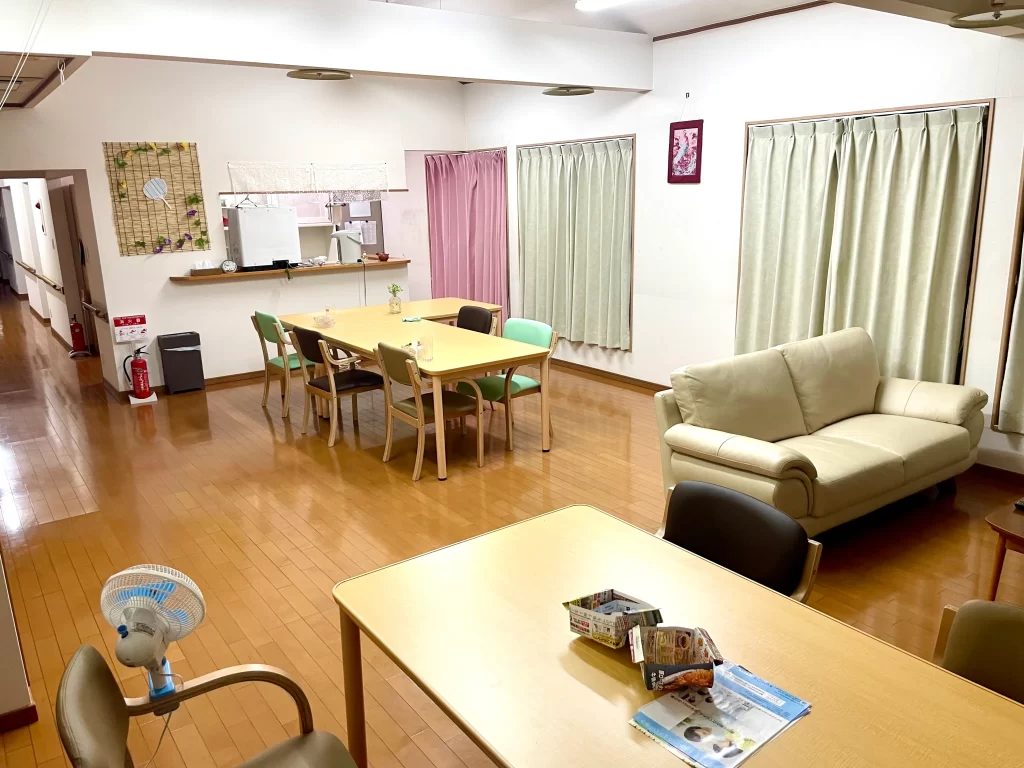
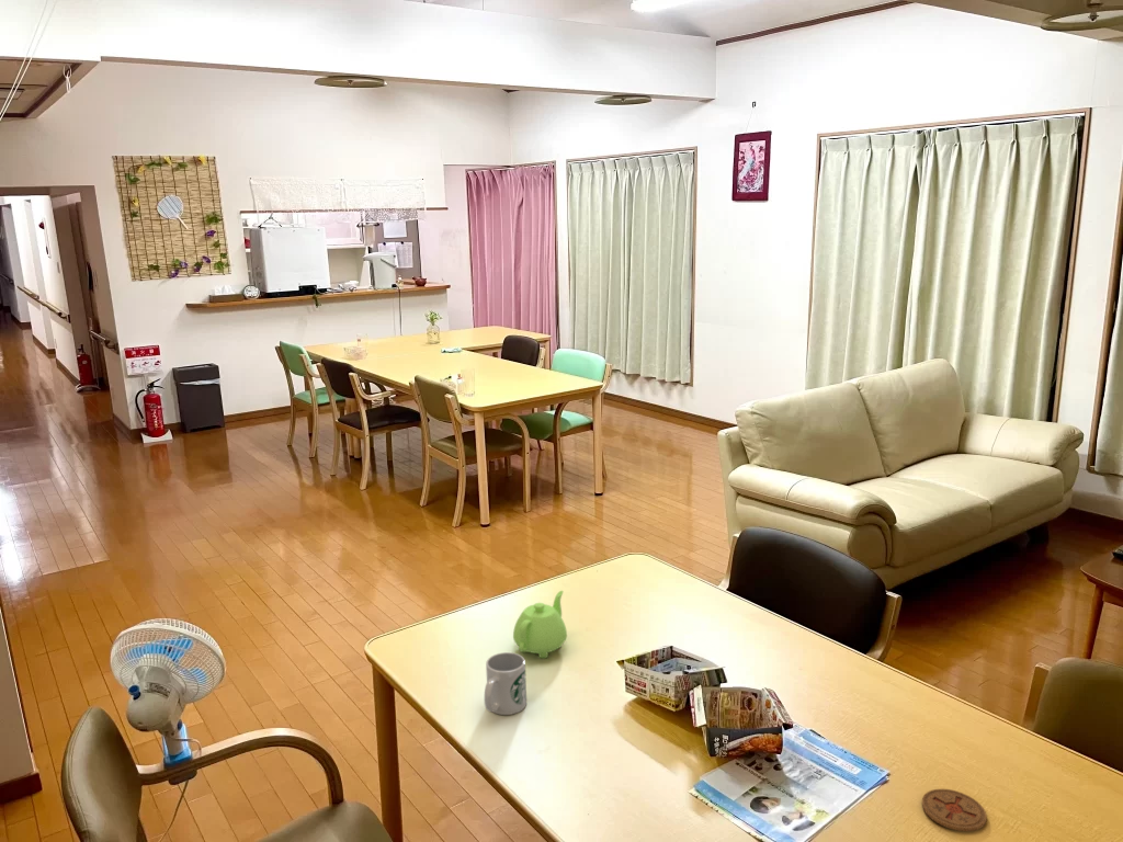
+ mug [484,651,528,716]
+ teapot [512,590,568,659]
+ coaster [921,788,988,832]
